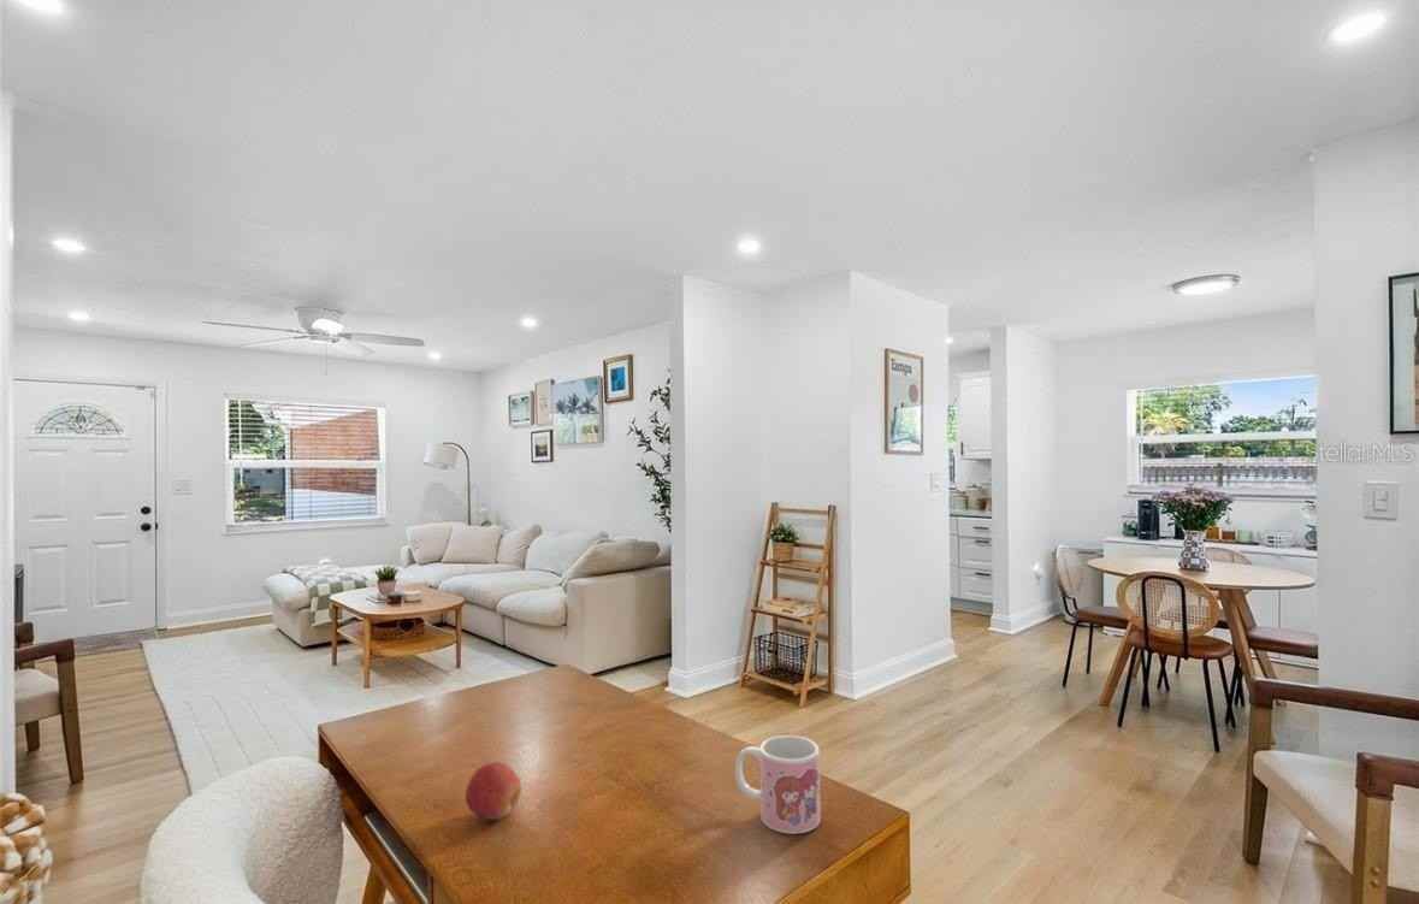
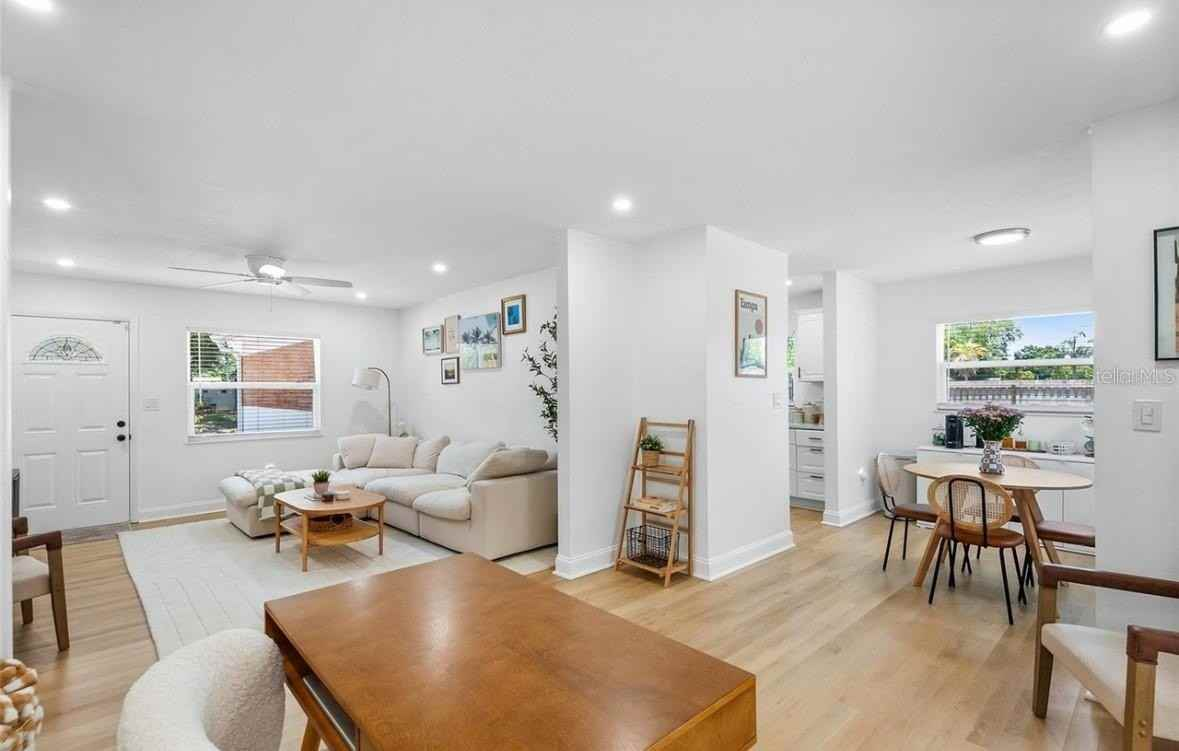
- mug [734,734,822,835]
- apple [465,761,522,821]
